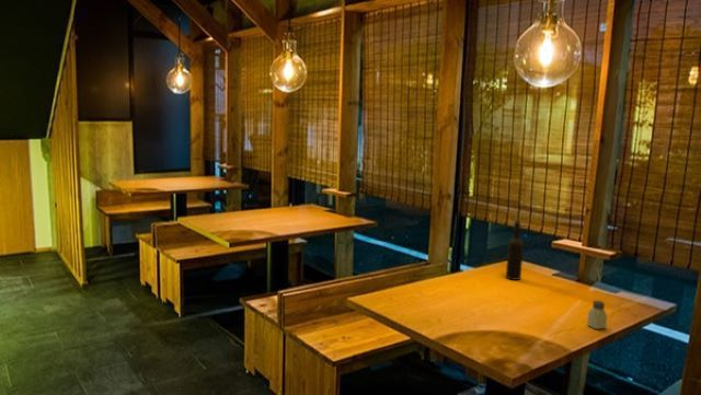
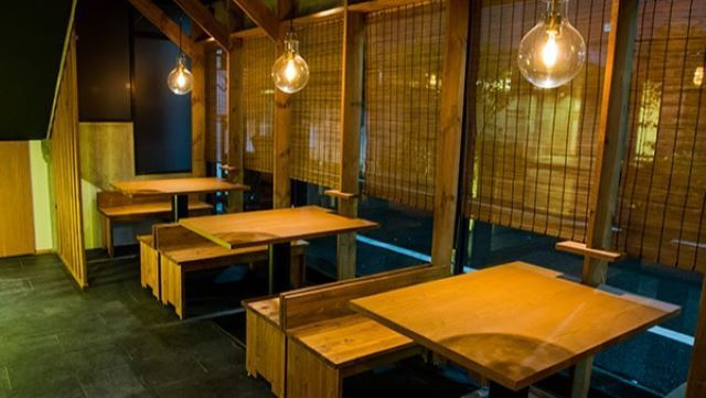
- saltshaker [586,300,608,330]
- wine bottle [505,218,525,281]
